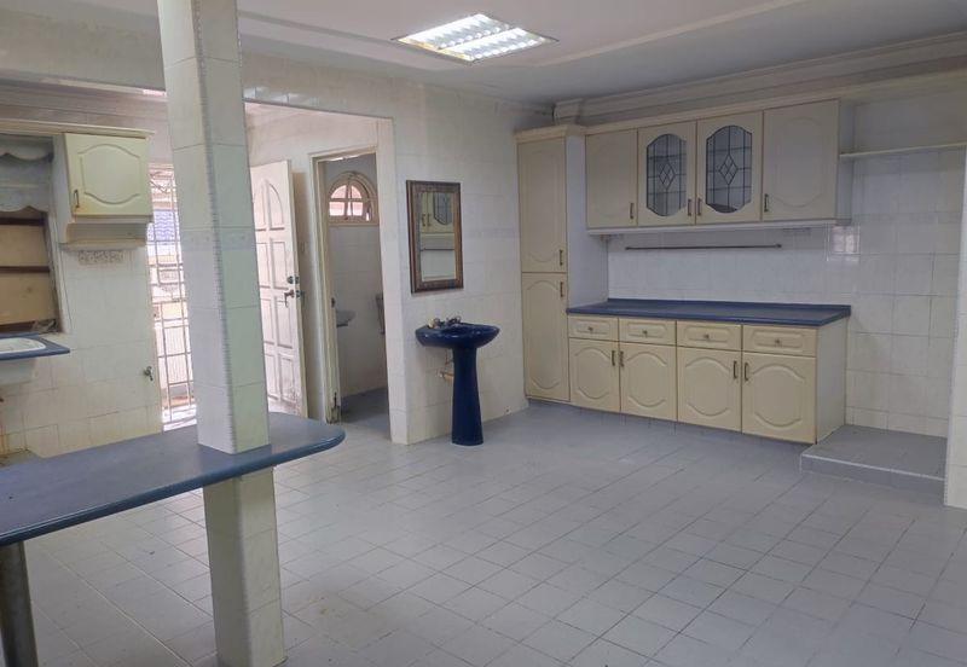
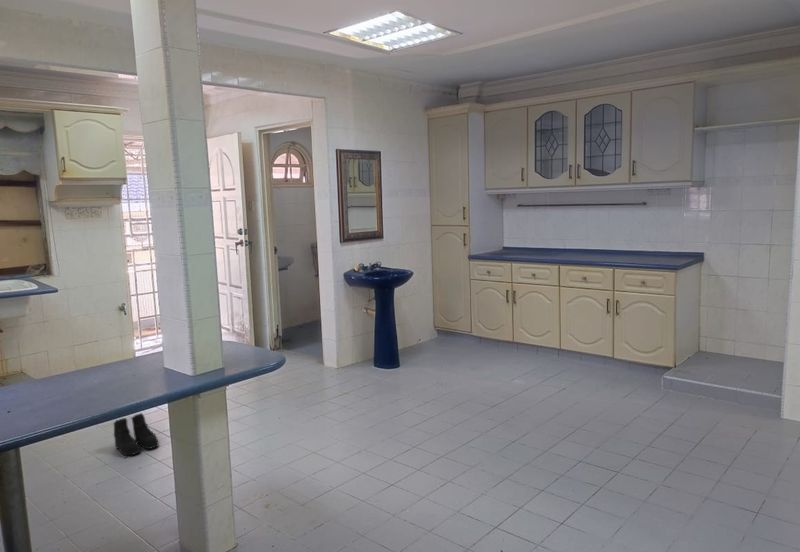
+ boots [113,412,160,457]
